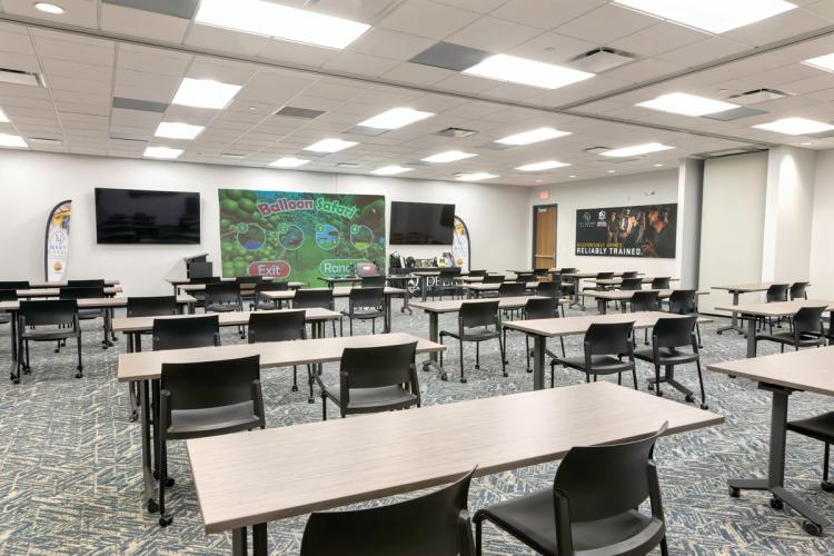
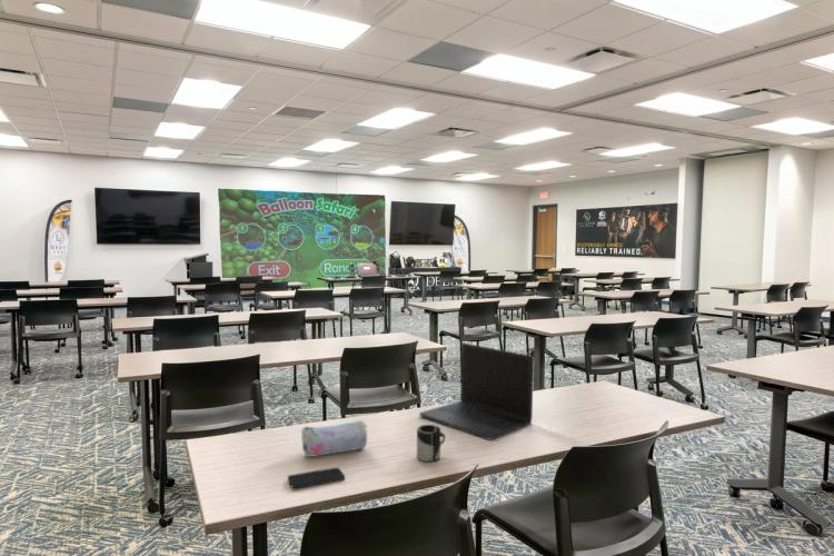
+ pencil case [300,419,368,458]
+ cup [416,424,447,463]
+ laptop [418,341,535,441]
+ smartphone [287,466,346,489]
